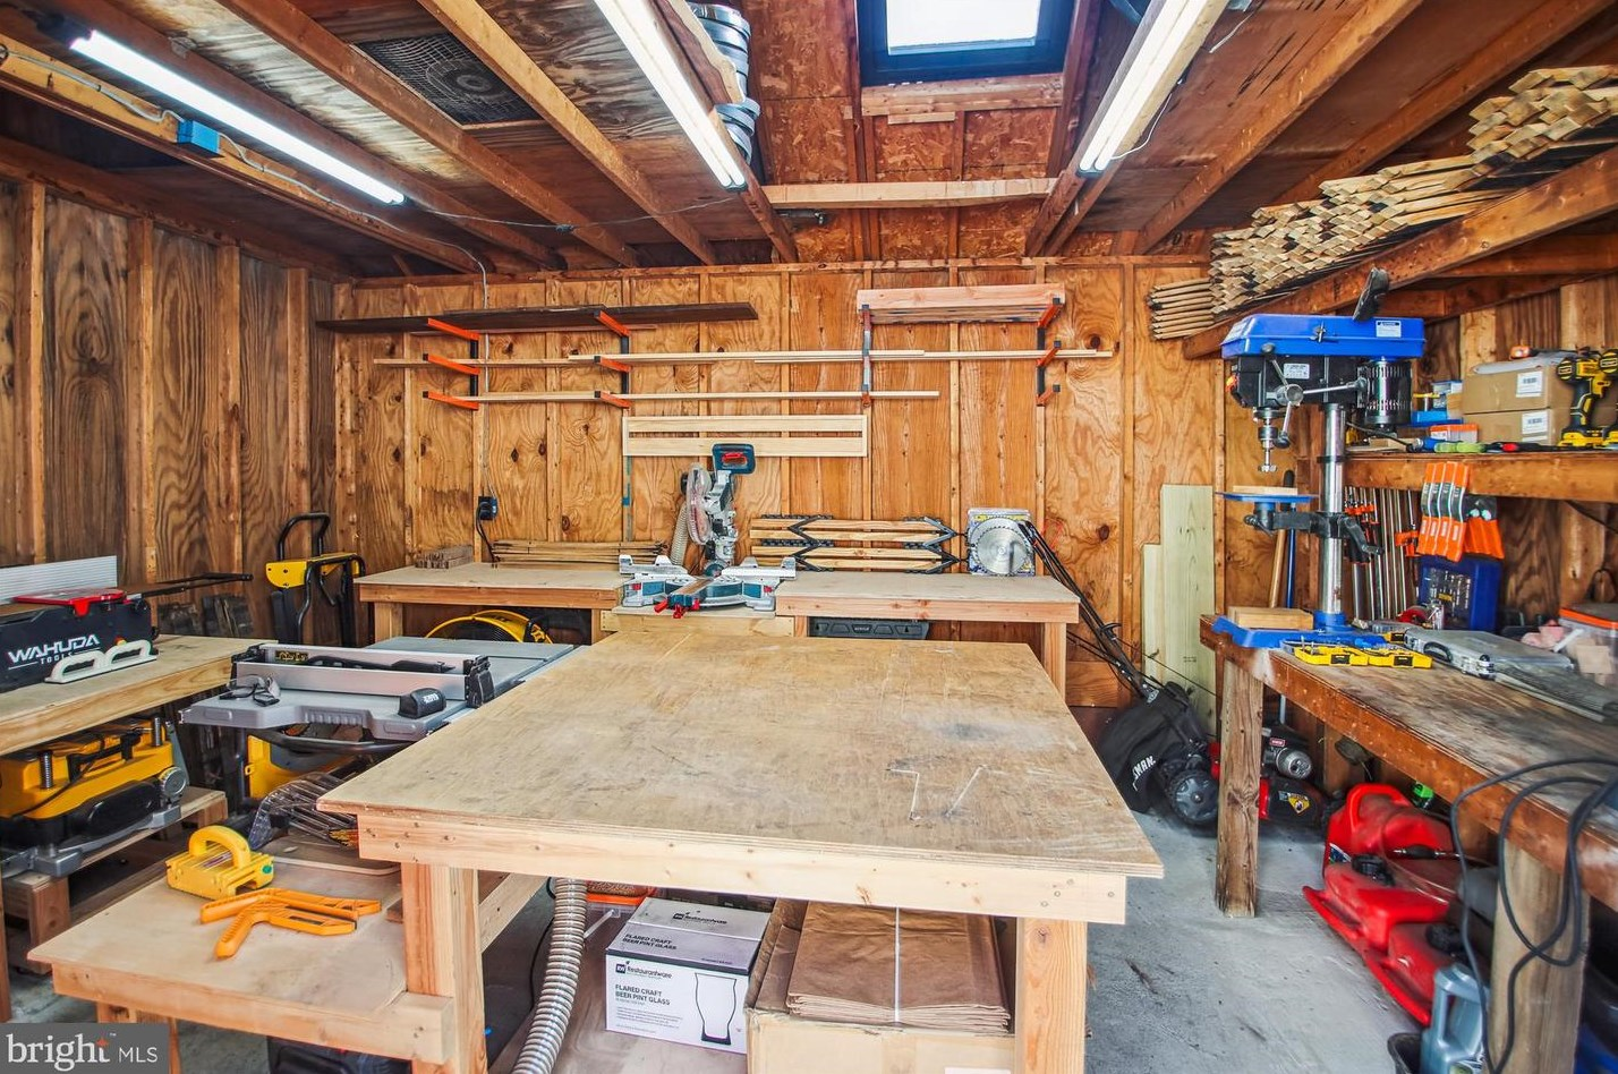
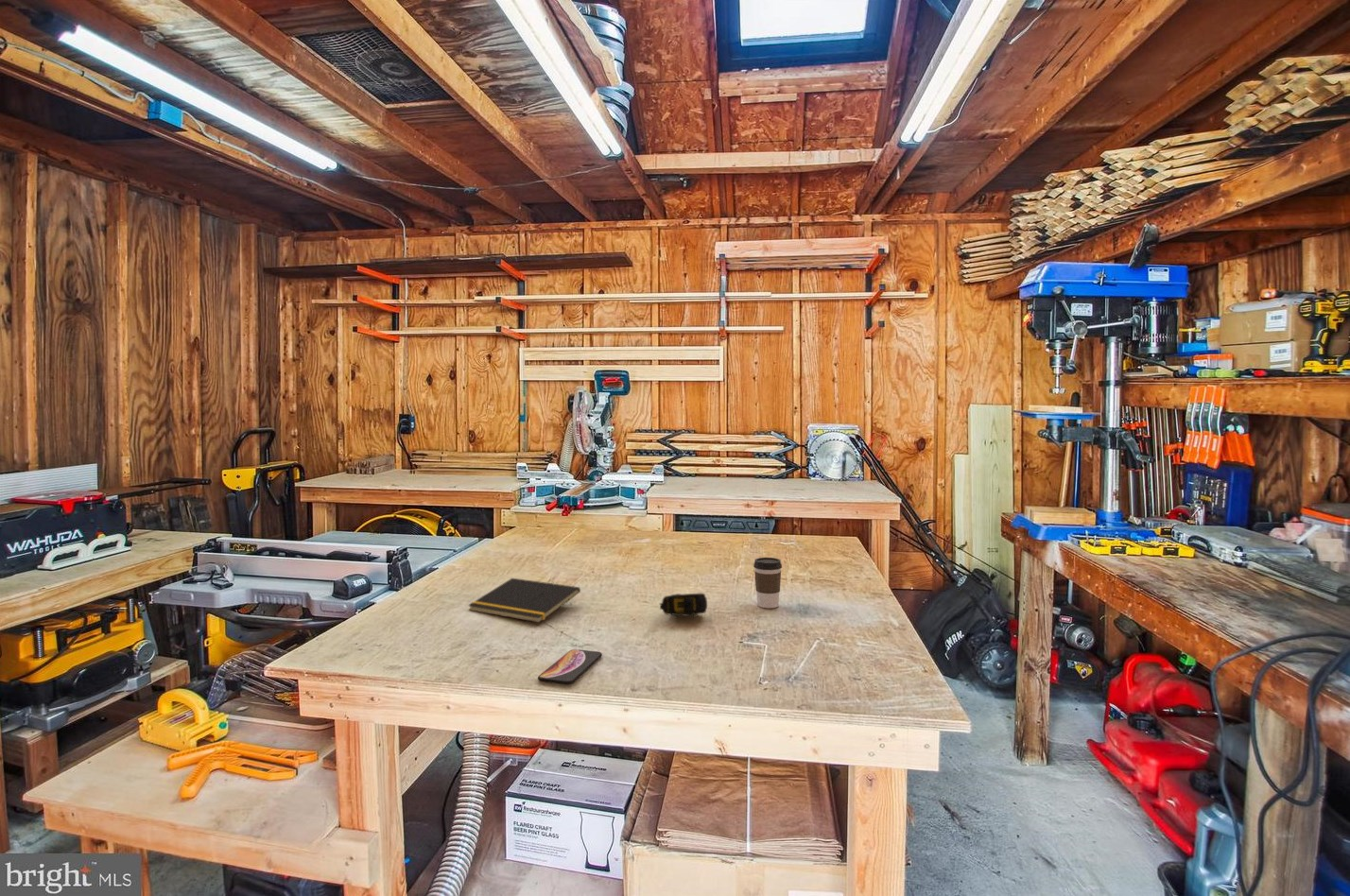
+ smartphone [537,648,603,685]
+ tape measure [659,593,708,618]
+ coffee cup [753,557,783,609]
+ notepad [467,577,581,624]
